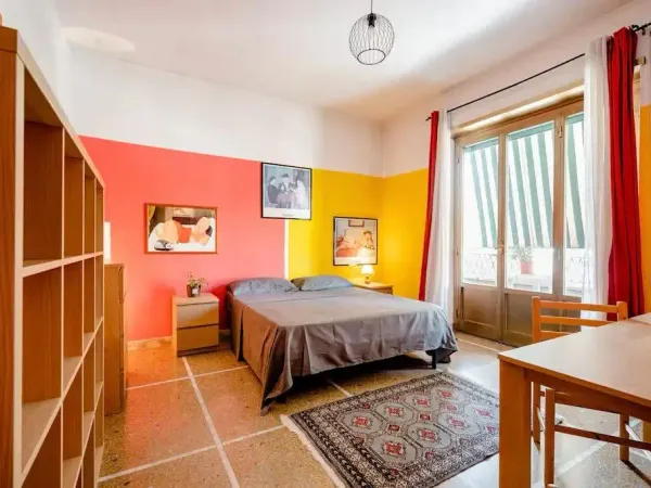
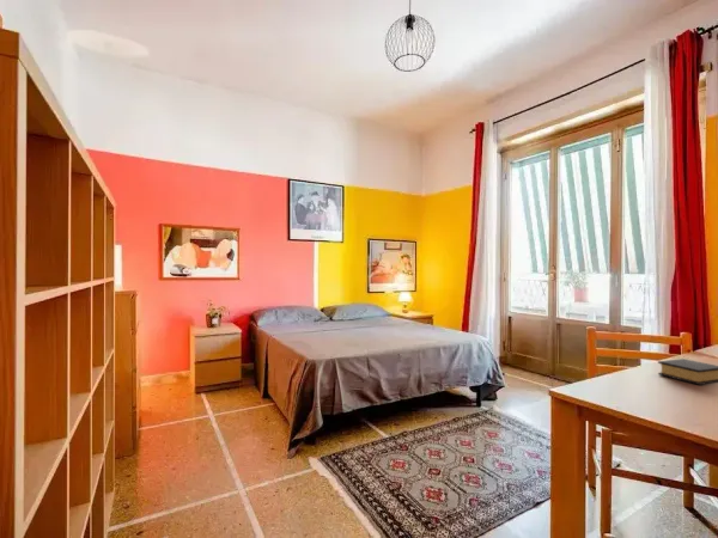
+ book [657,357,718,386]
